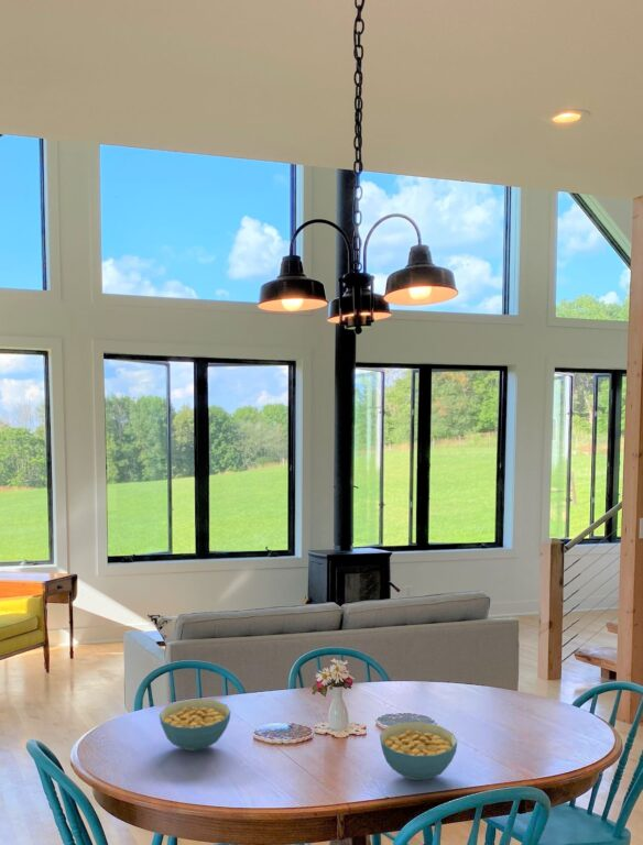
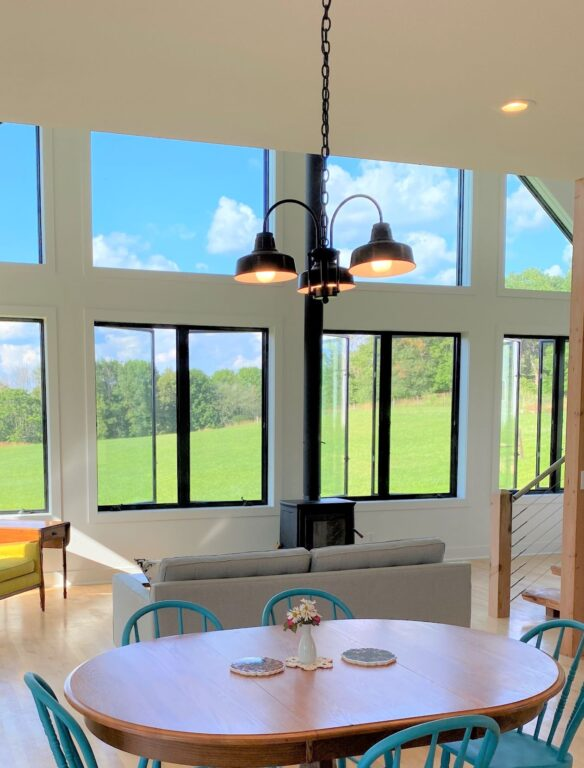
- cereal bowl [159,698,231,753]
- cereal bowl [379,721,458,781]
